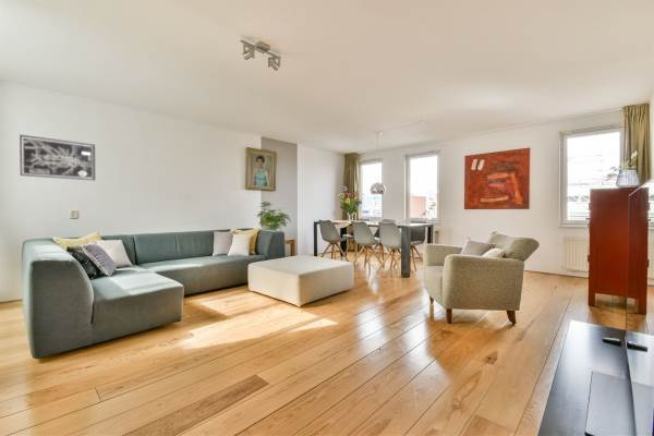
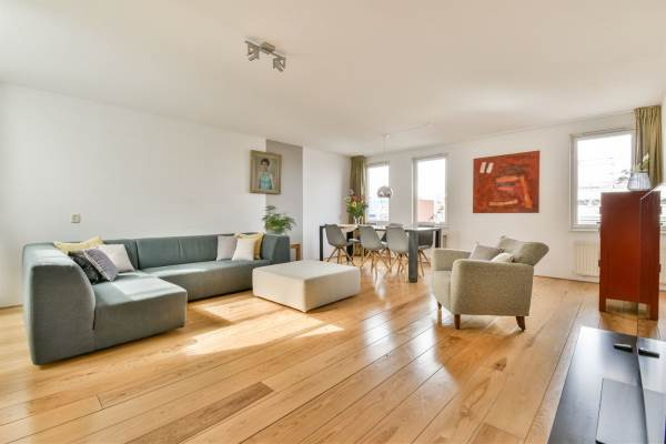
- wall art [19,134,96,181]
